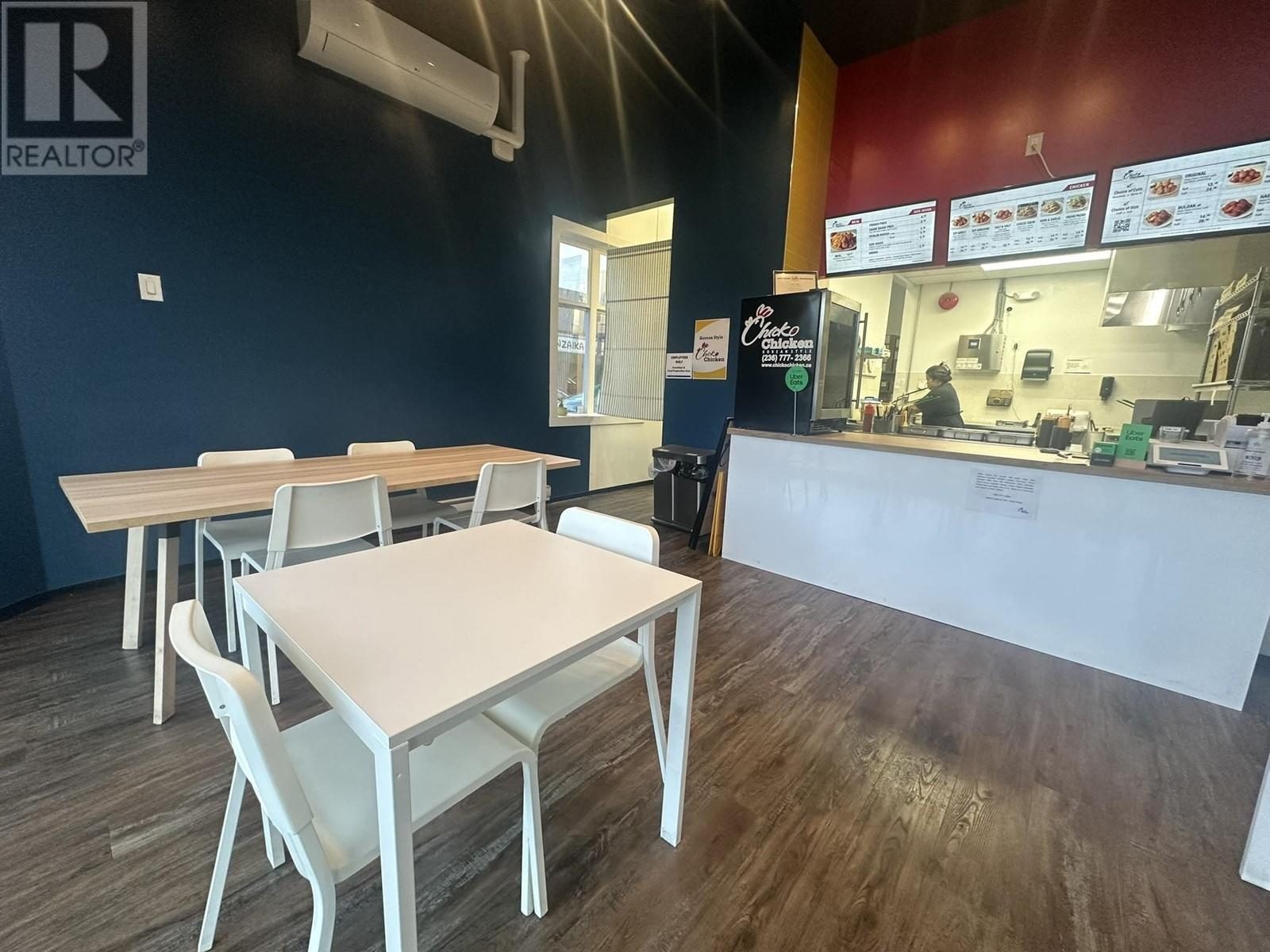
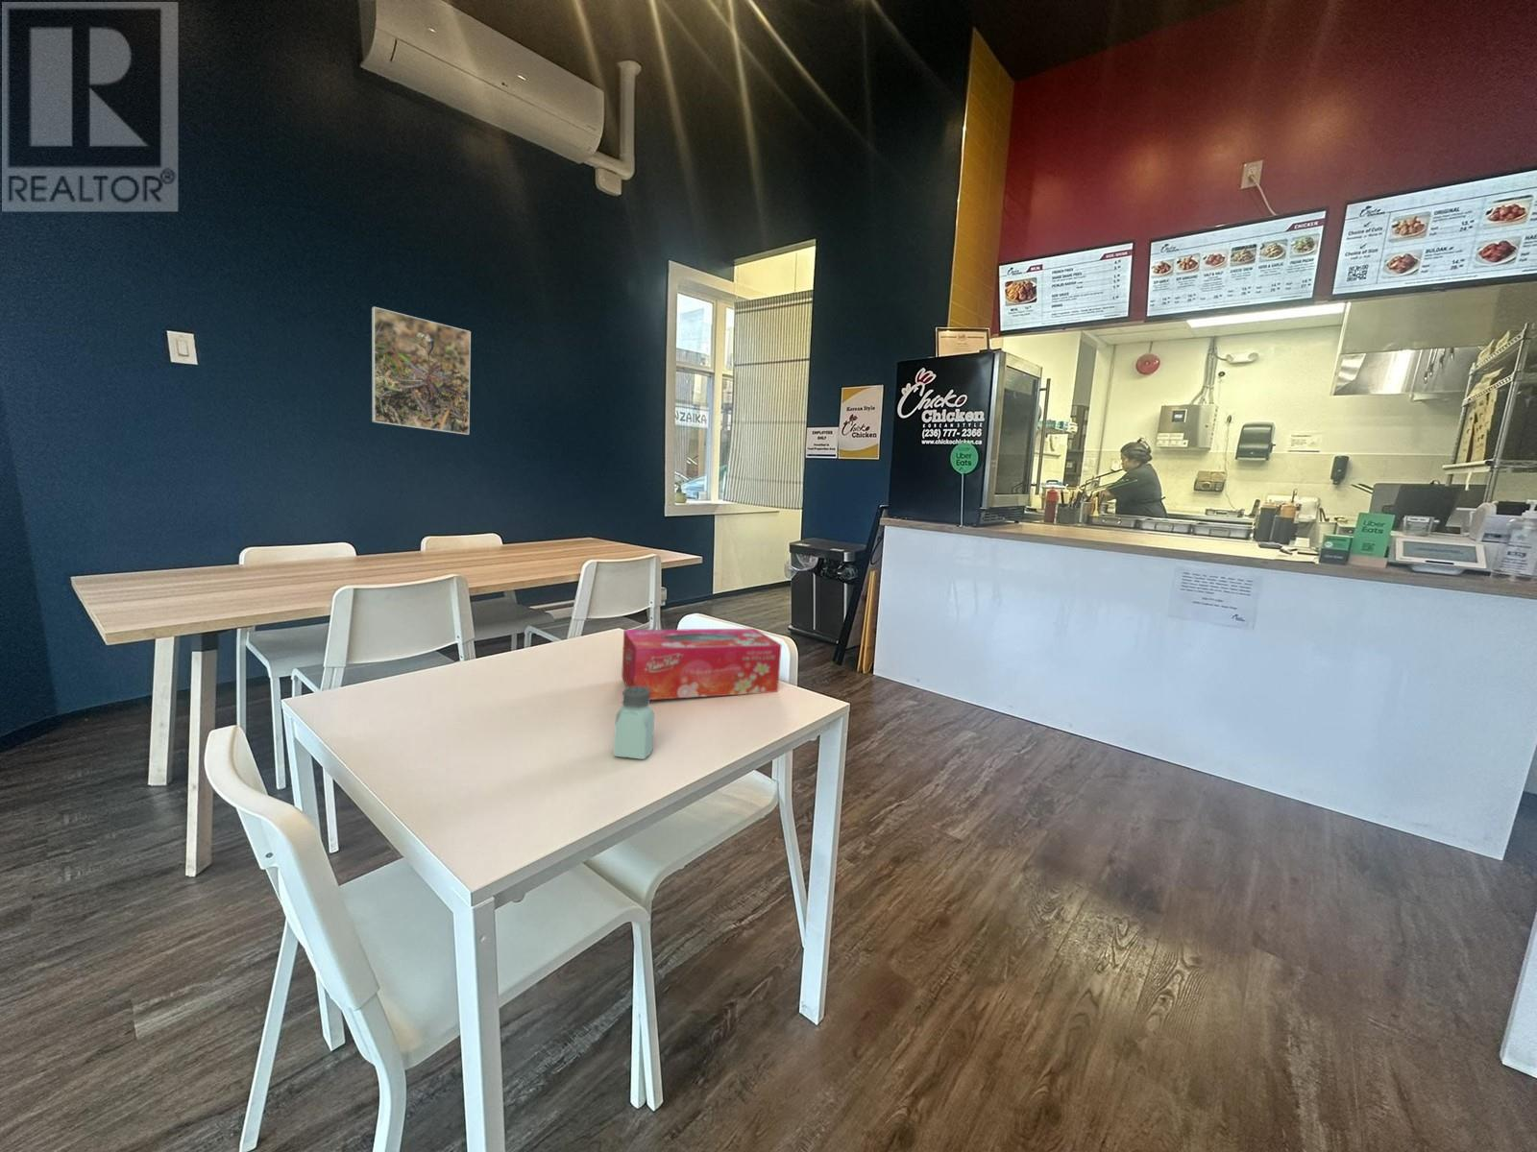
+ tissue box [621,628,783,701]
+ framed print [370,305,472,436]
+ saltshaker [612,686,655,760]
